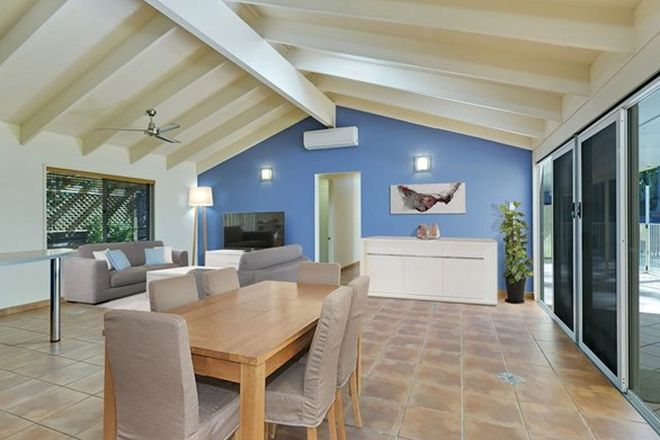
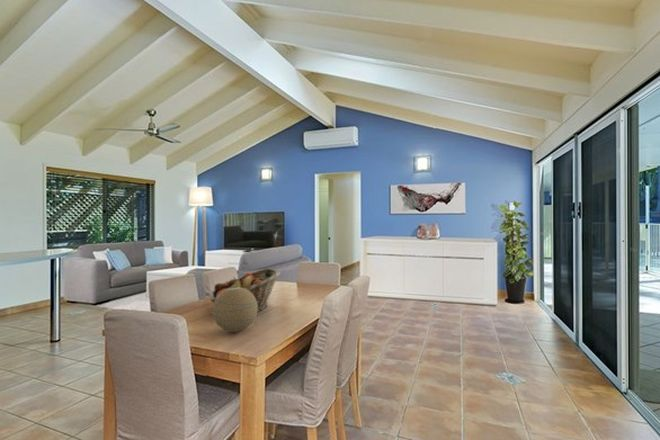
+ fruit basket [209,268,282,313]
+ decorative orb [212,287,258,333]
